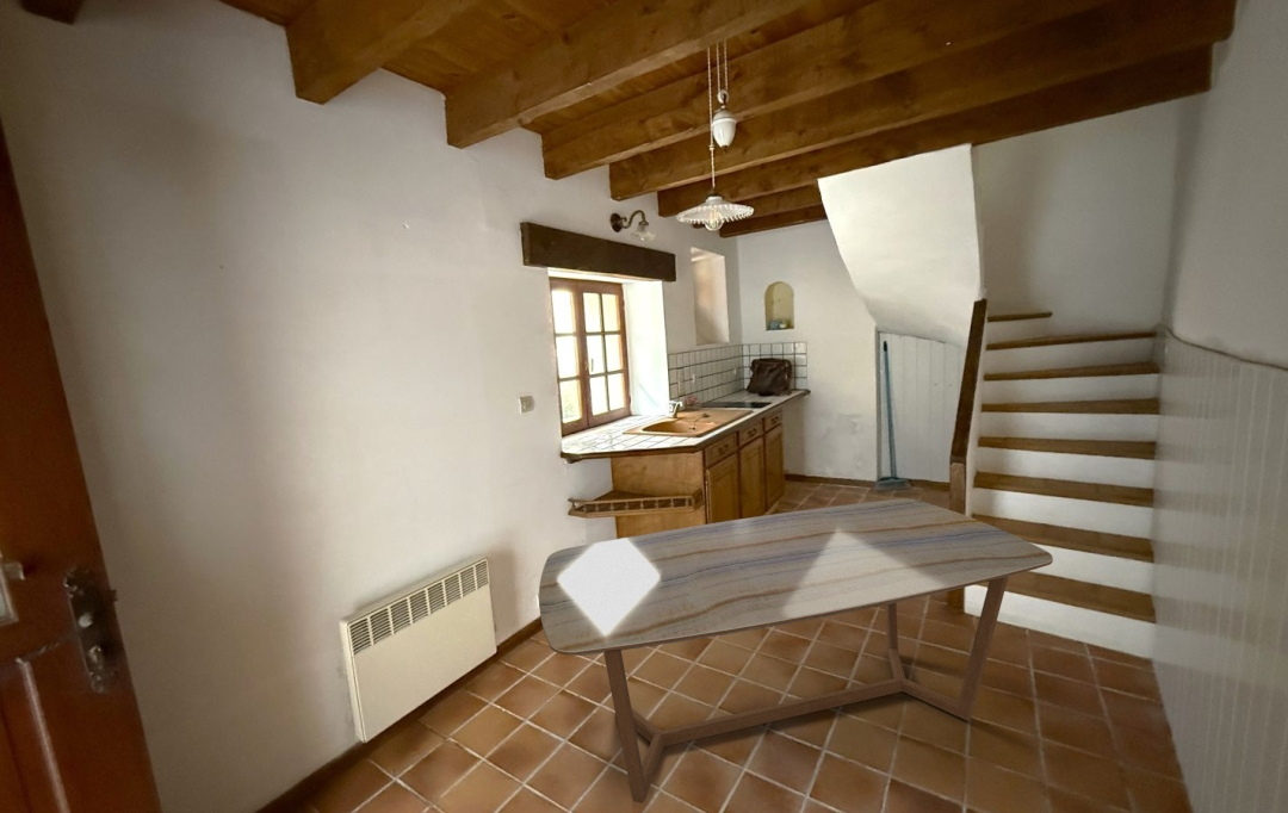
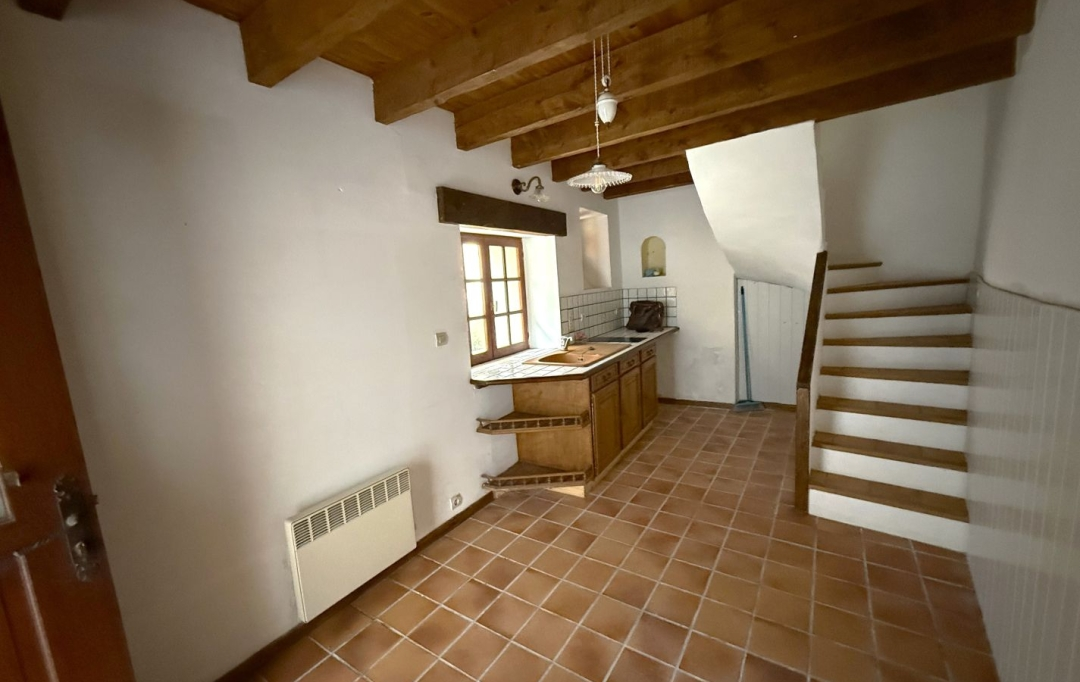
- dining table [538,497,1054,805]
